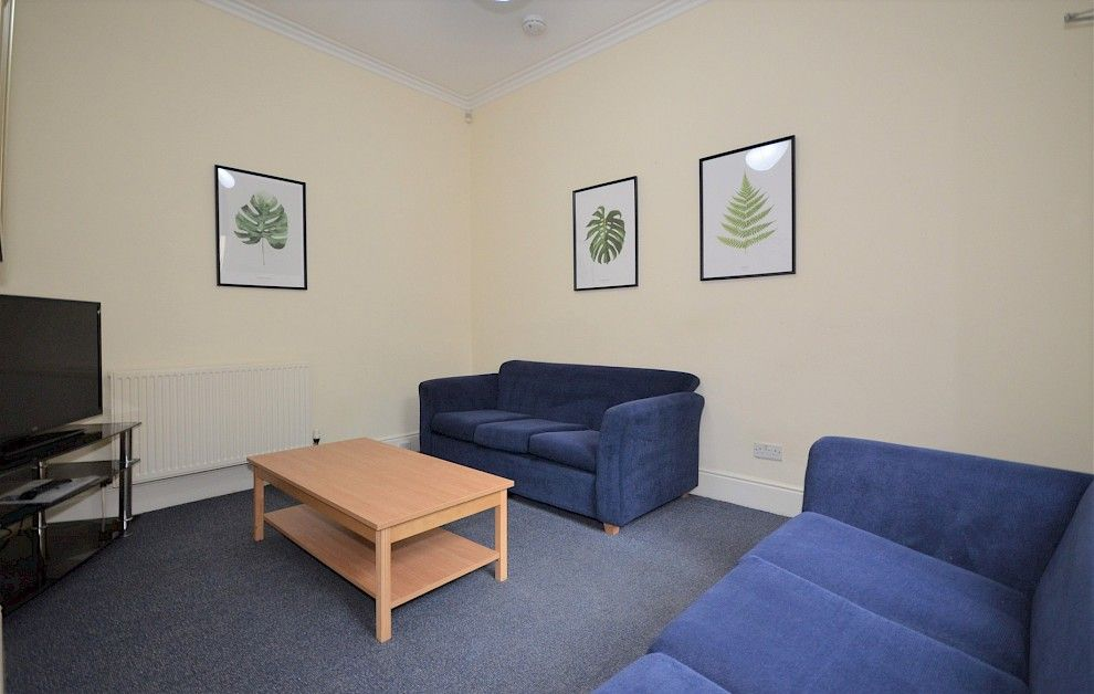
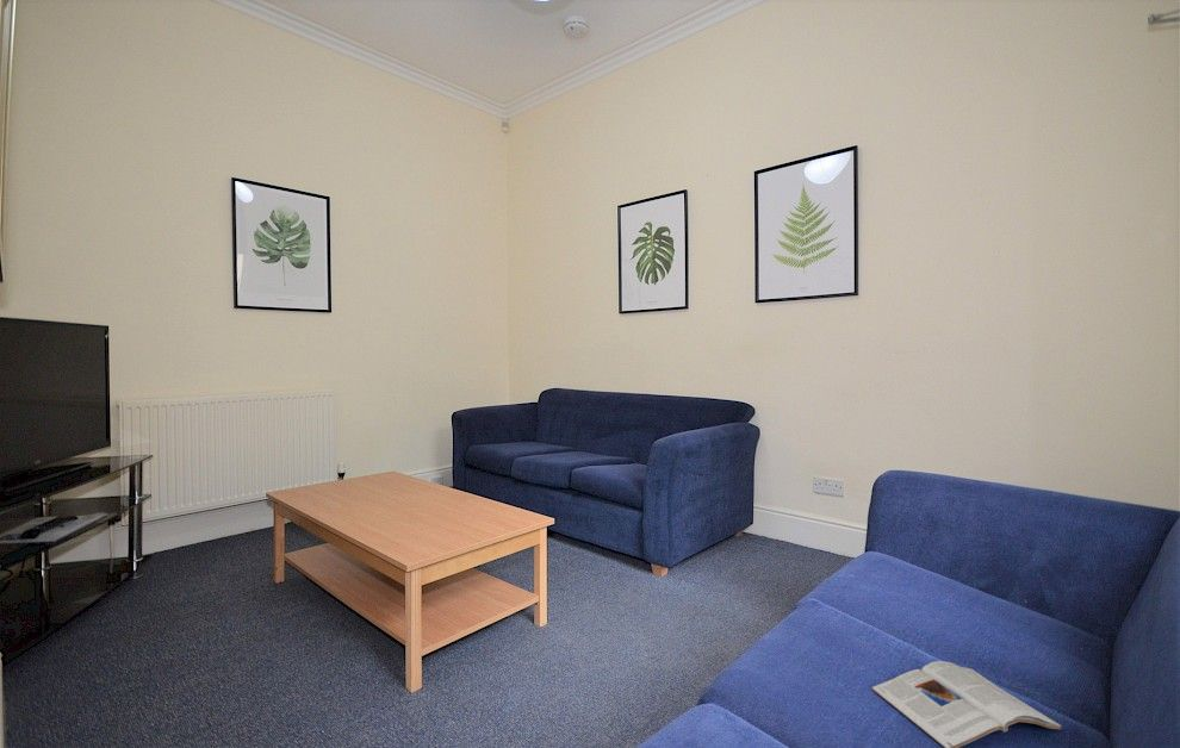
+ magazine [870,660,1062,748]
